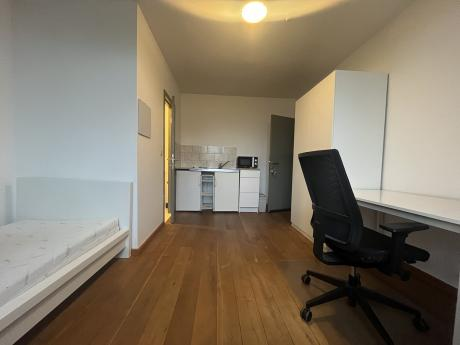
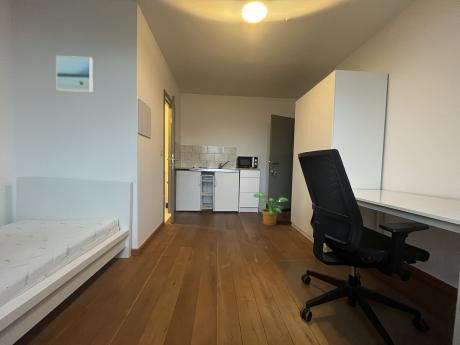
+ potted plant [252,192,289,226]
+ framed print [55,55,94,93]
